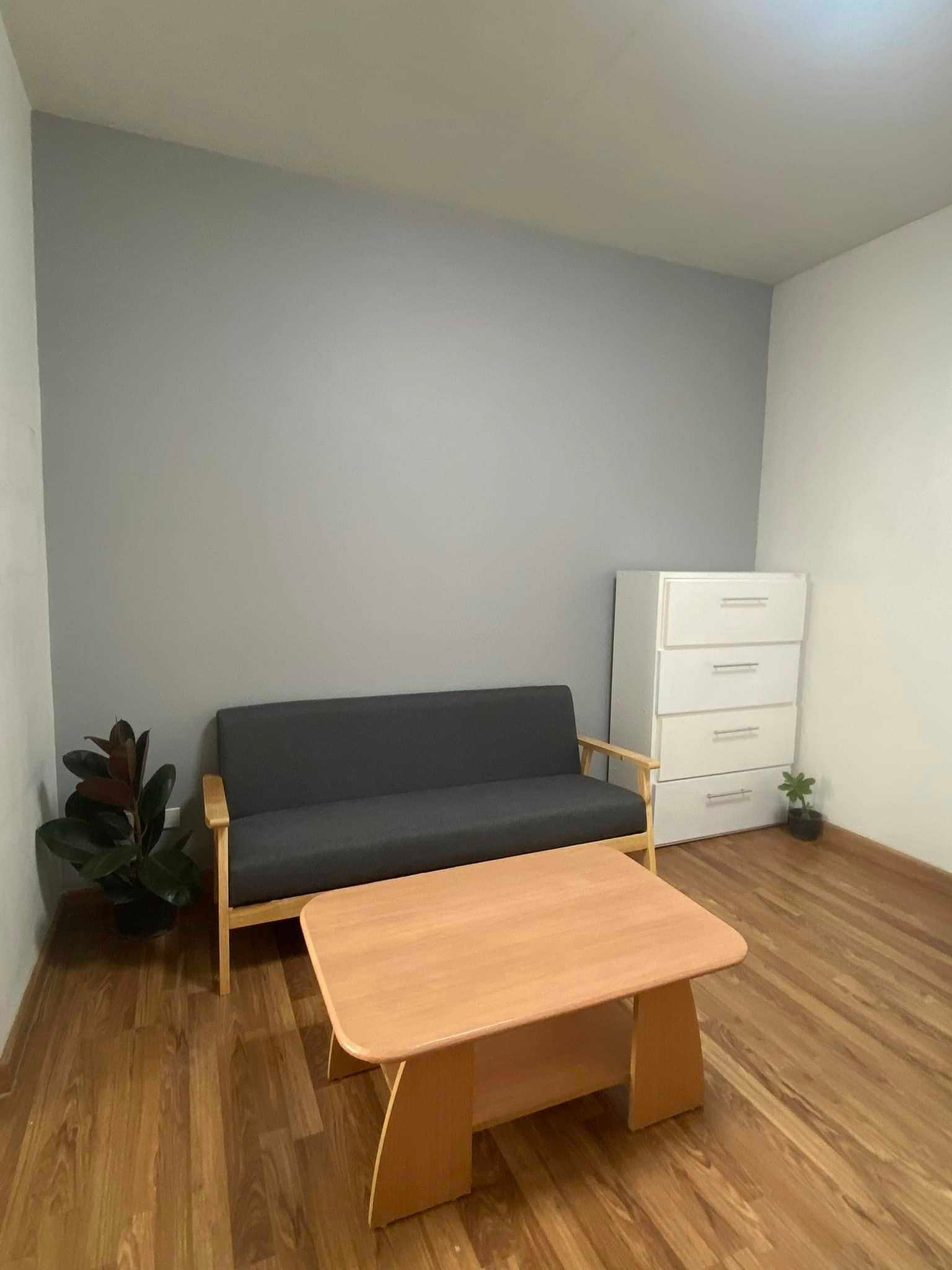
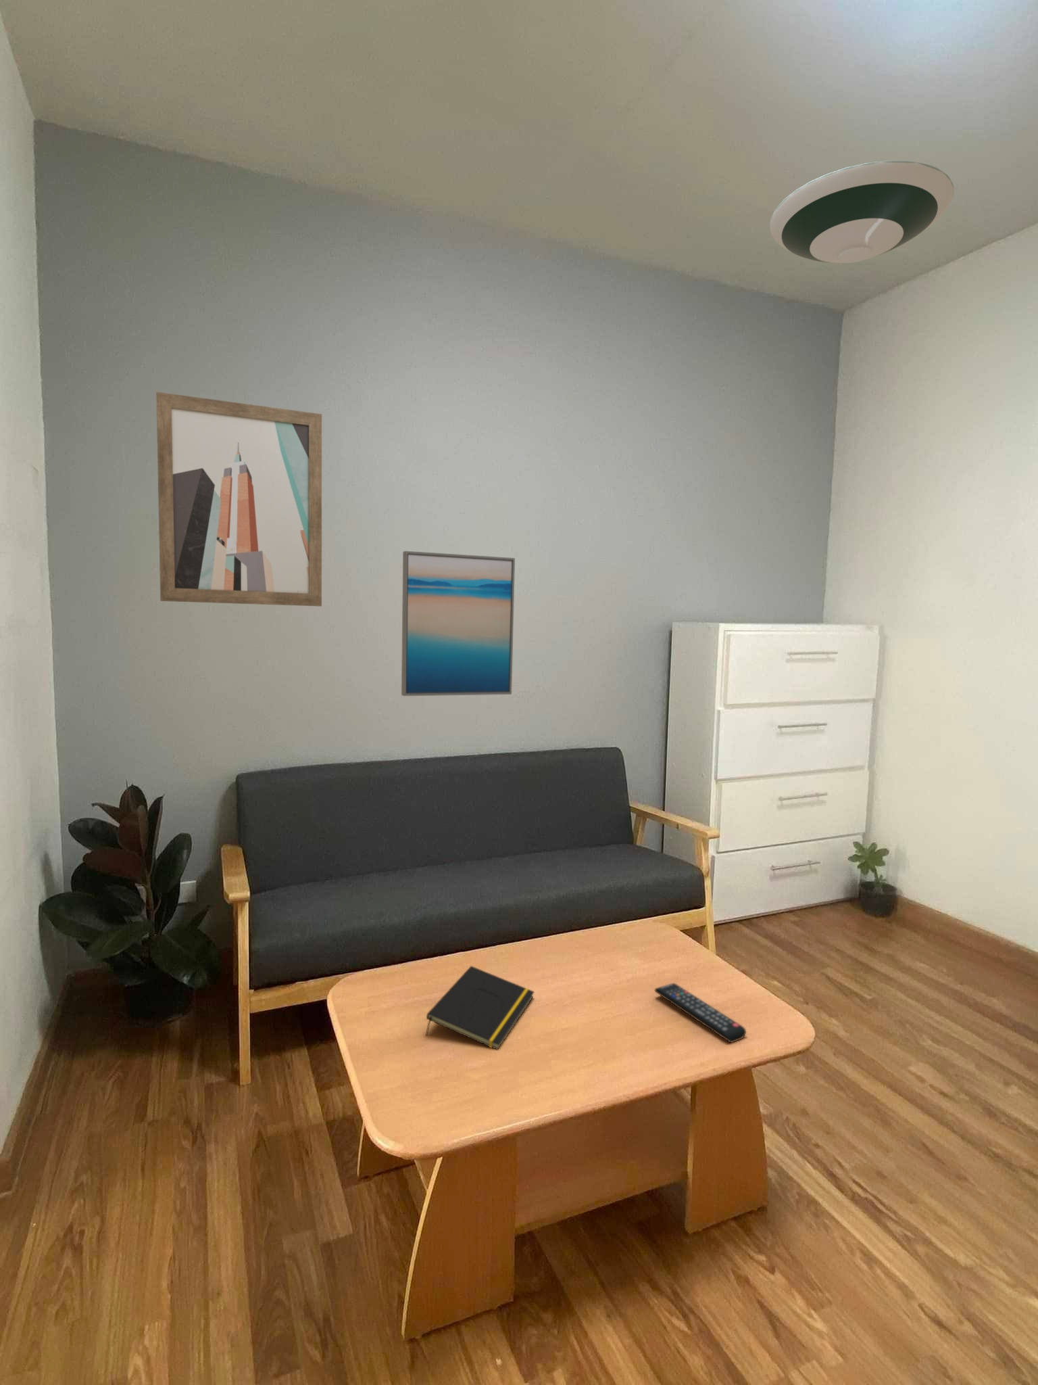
+ notepad [425,965,535,1050]
+ wall art [401,551,516,697]
+ wall art [156,390,323,607]
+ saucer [769,159,954,264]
+ remote control [653,983,747,1044]
